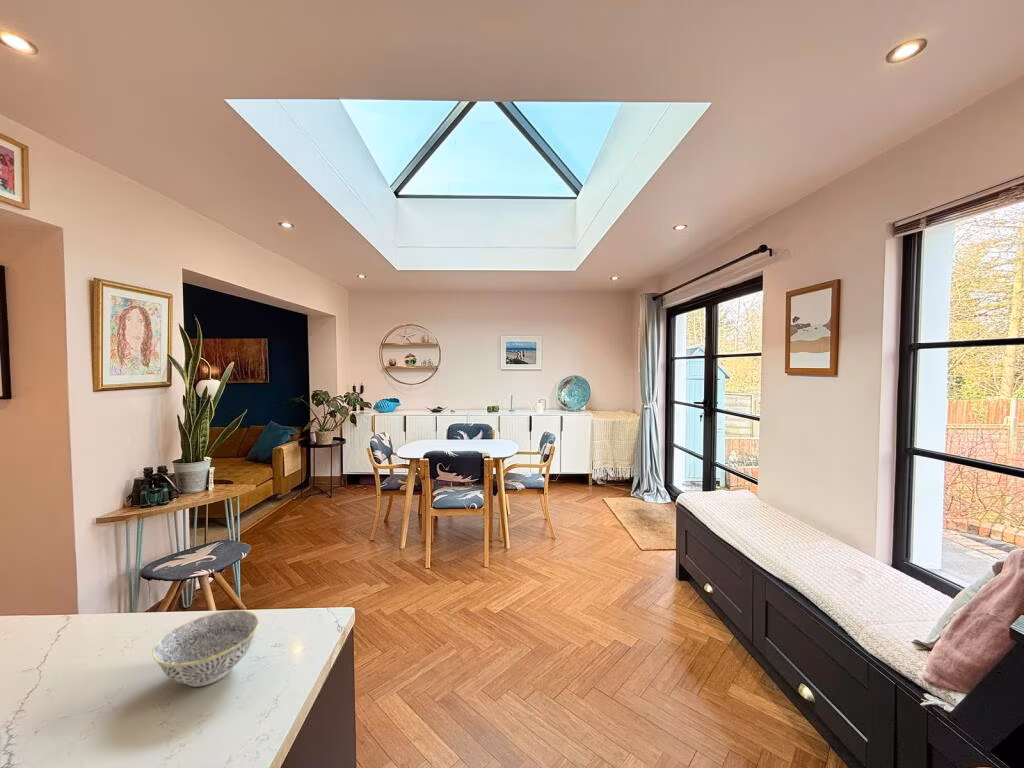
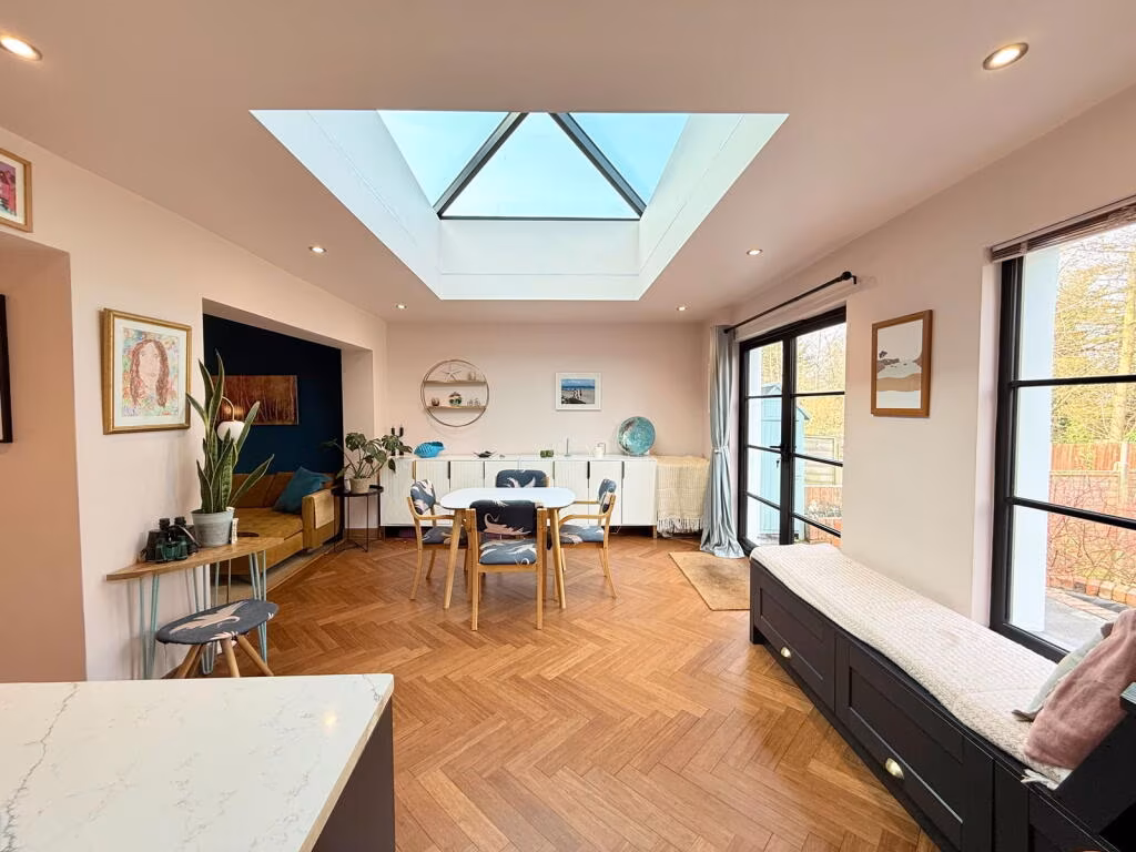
- bowl [151,609,260,688]
